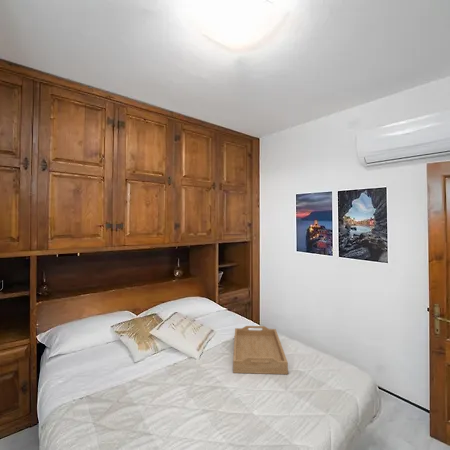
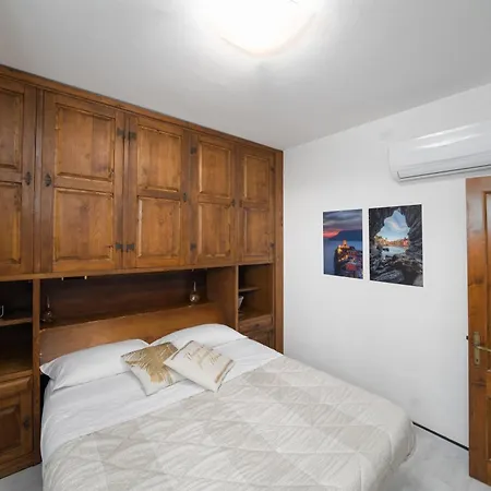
- serving tray [232,325,289,375]
